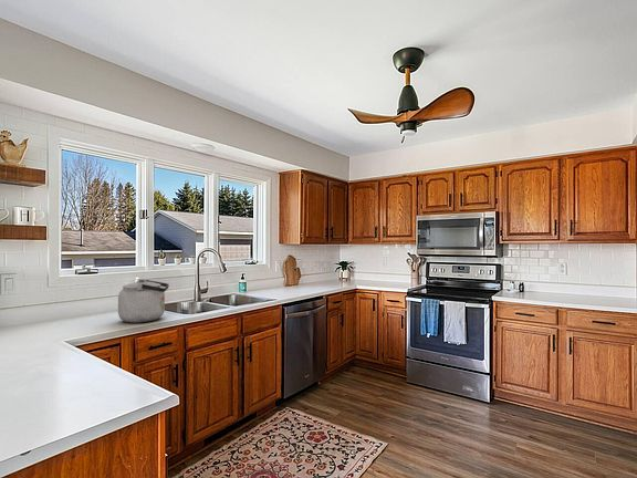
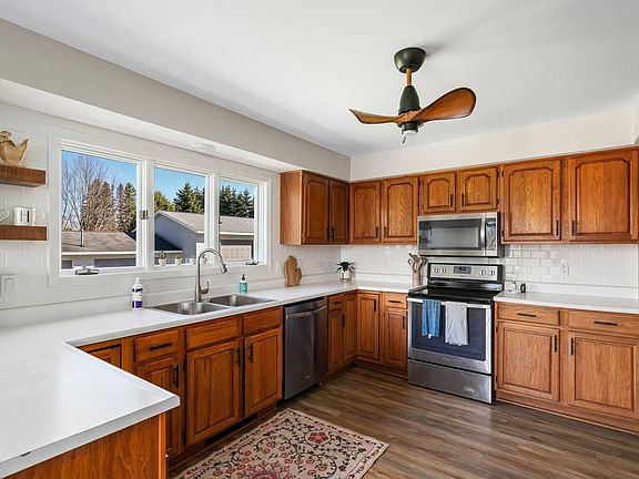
- kettle [117,278,170,324]
